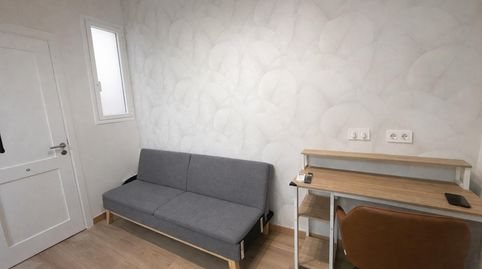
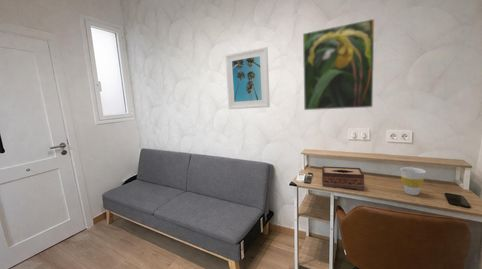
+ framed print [302,17,376,111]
+ cup [400,166,427,196]
+ tissue box [321,165,365,191]
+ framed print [224,46,271,110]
